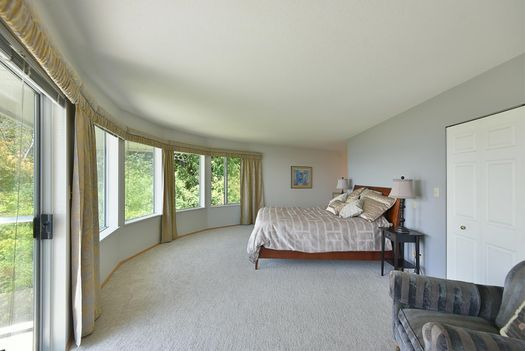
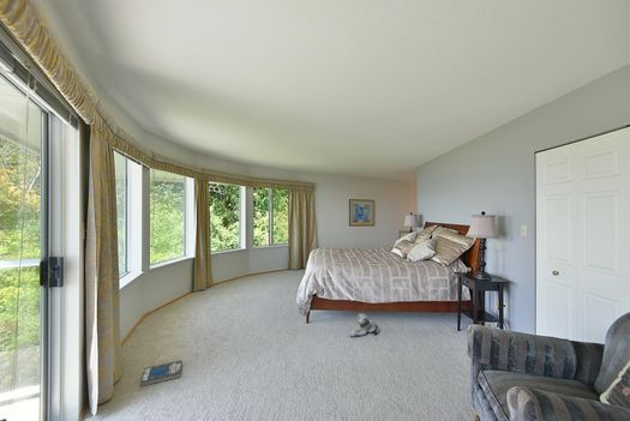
+ book [139,359,184,389]
+ plush toy [349,312,380,338]
